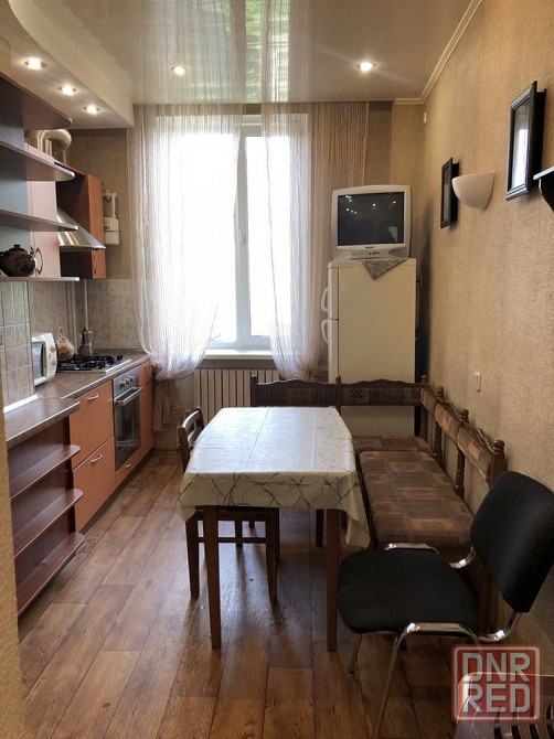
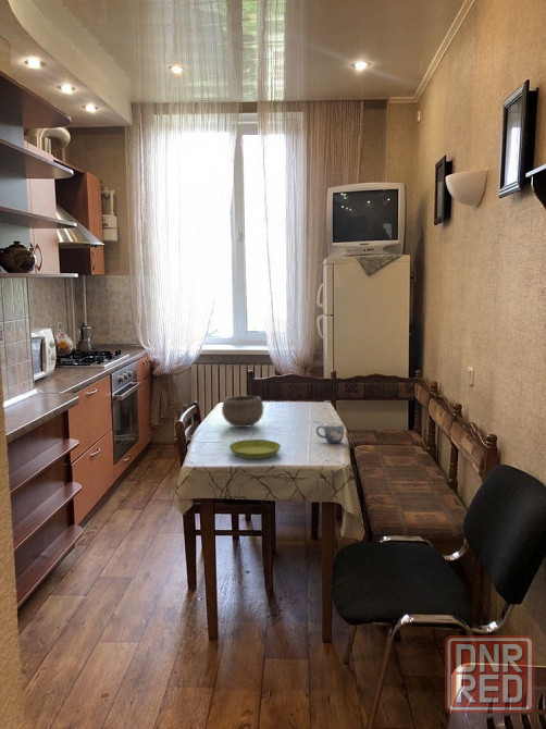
+ saucer [228,438,282,460]
+ bowl [221,395,264,429]
+ mug [315,421,345,444]
